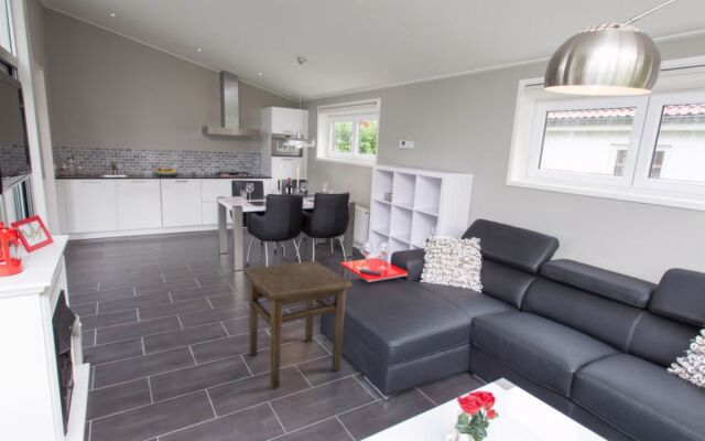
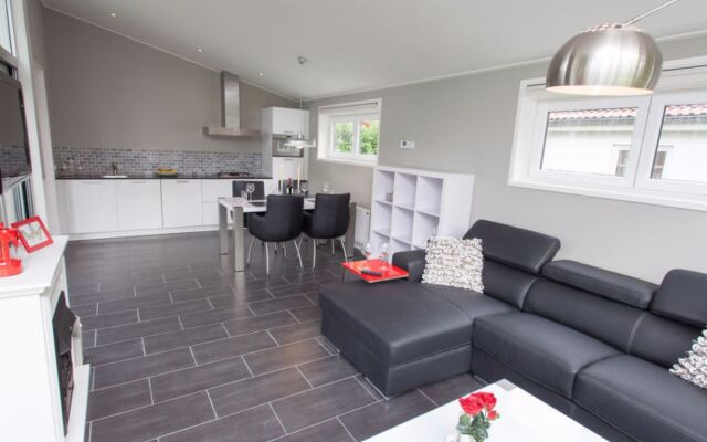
- side table [242,260,352,389]
